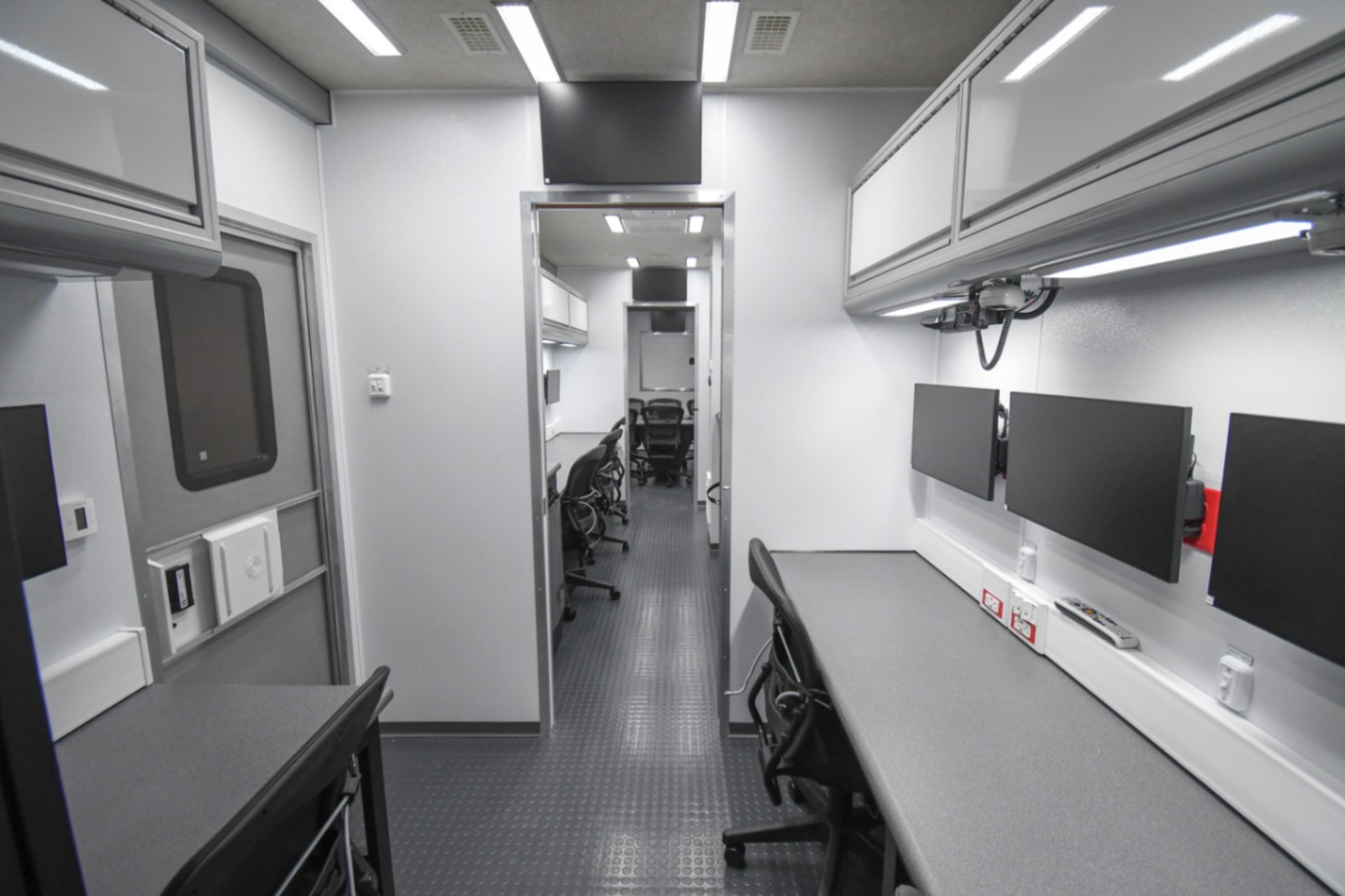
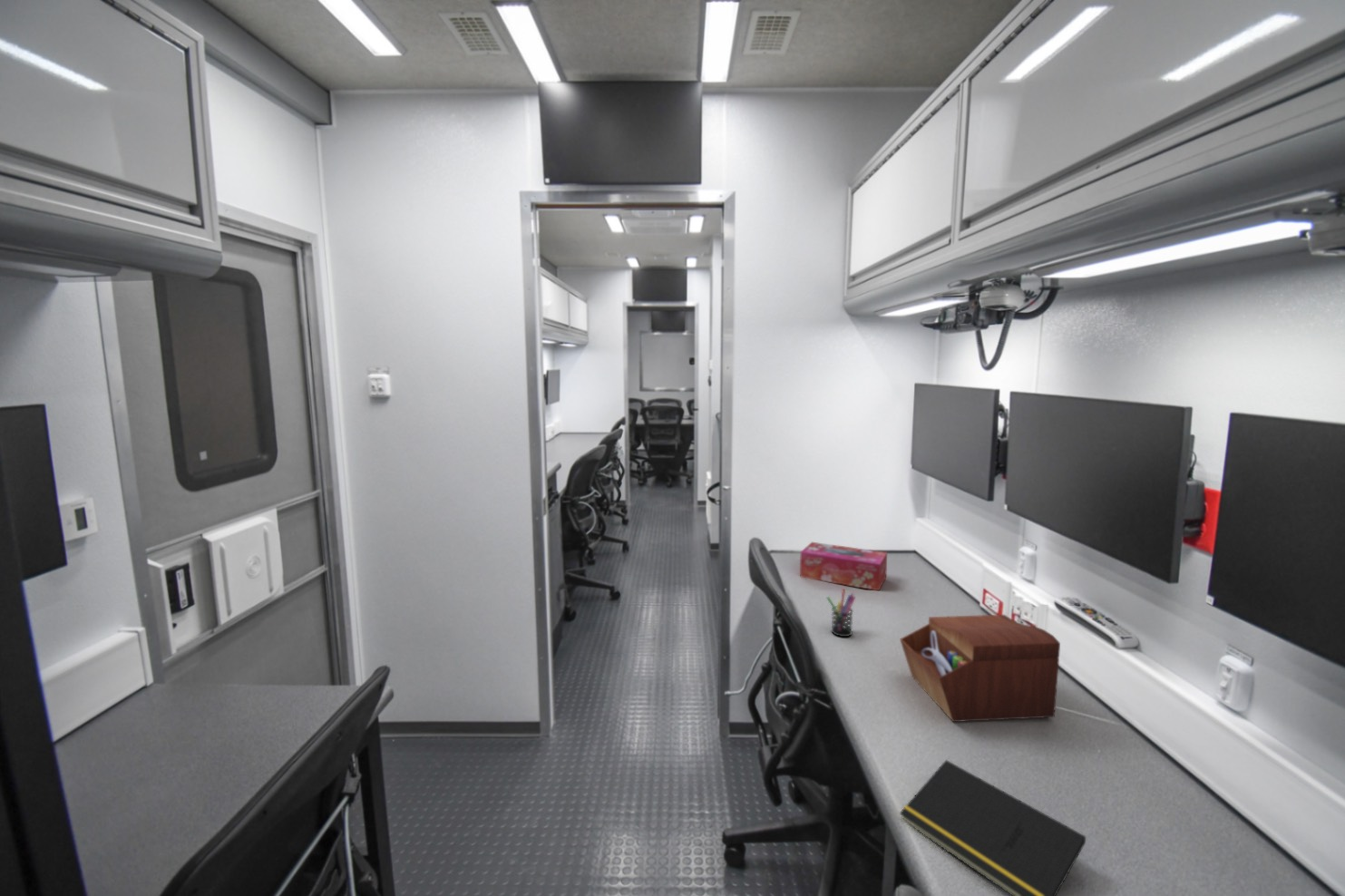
+ tissue box [799,541,888,591]
+ notepad [899,759,1087,896]
+ pen holder [826,588,856,638]
+ sewing box [899,614,1061,723]
